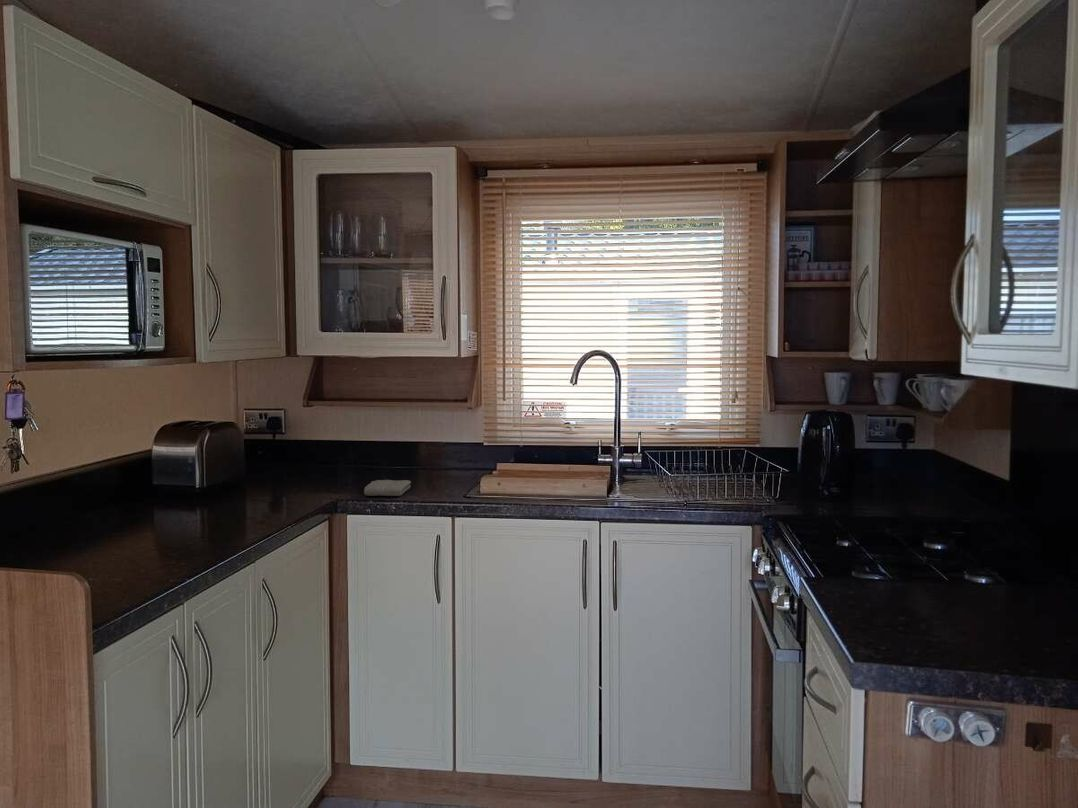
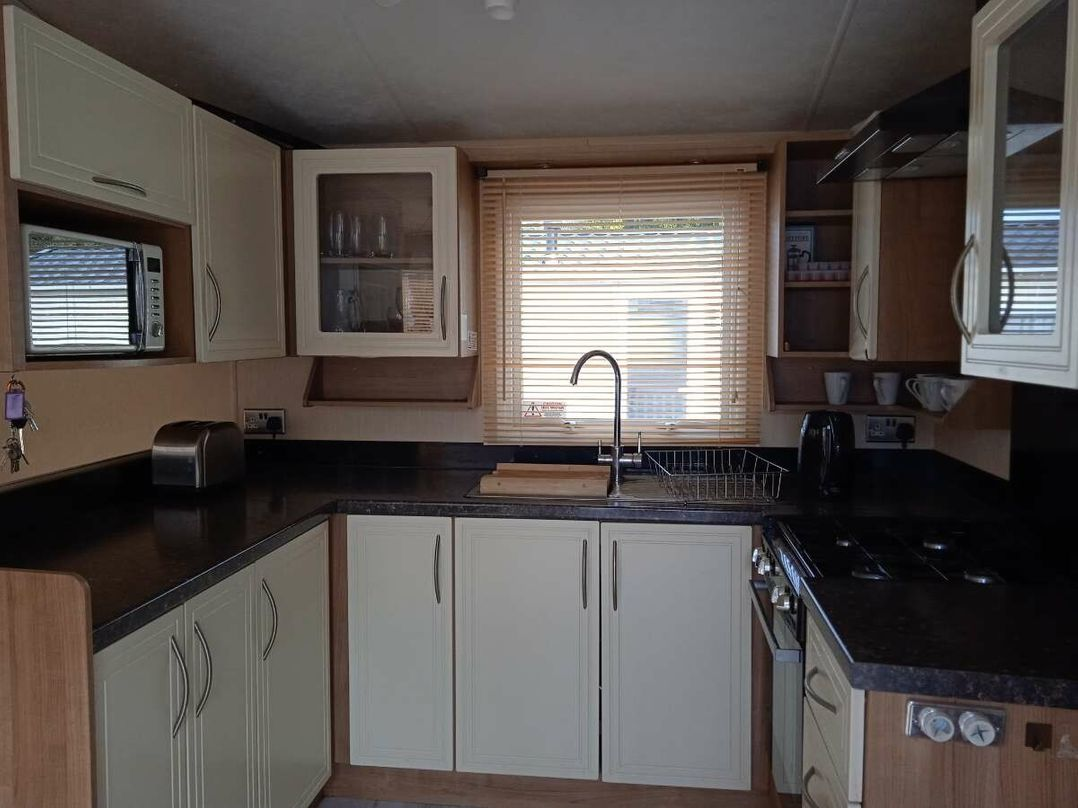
- washcloth [363,479,412,497]
